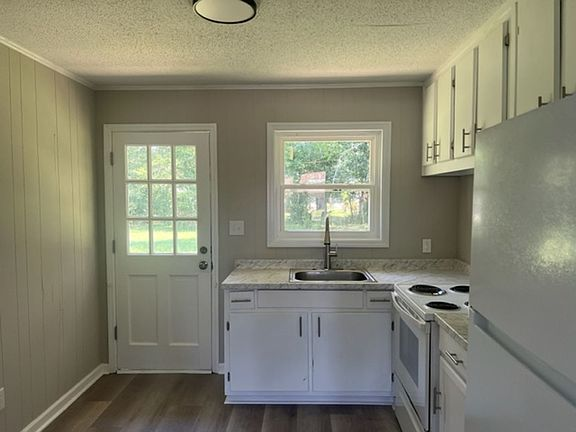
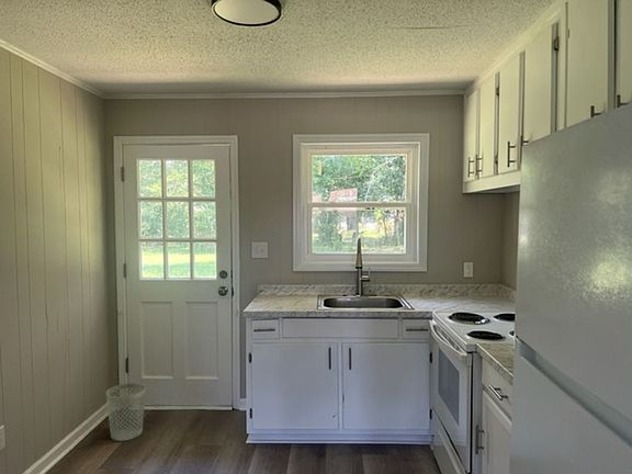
+ wastebasket [105,382,147,442]
